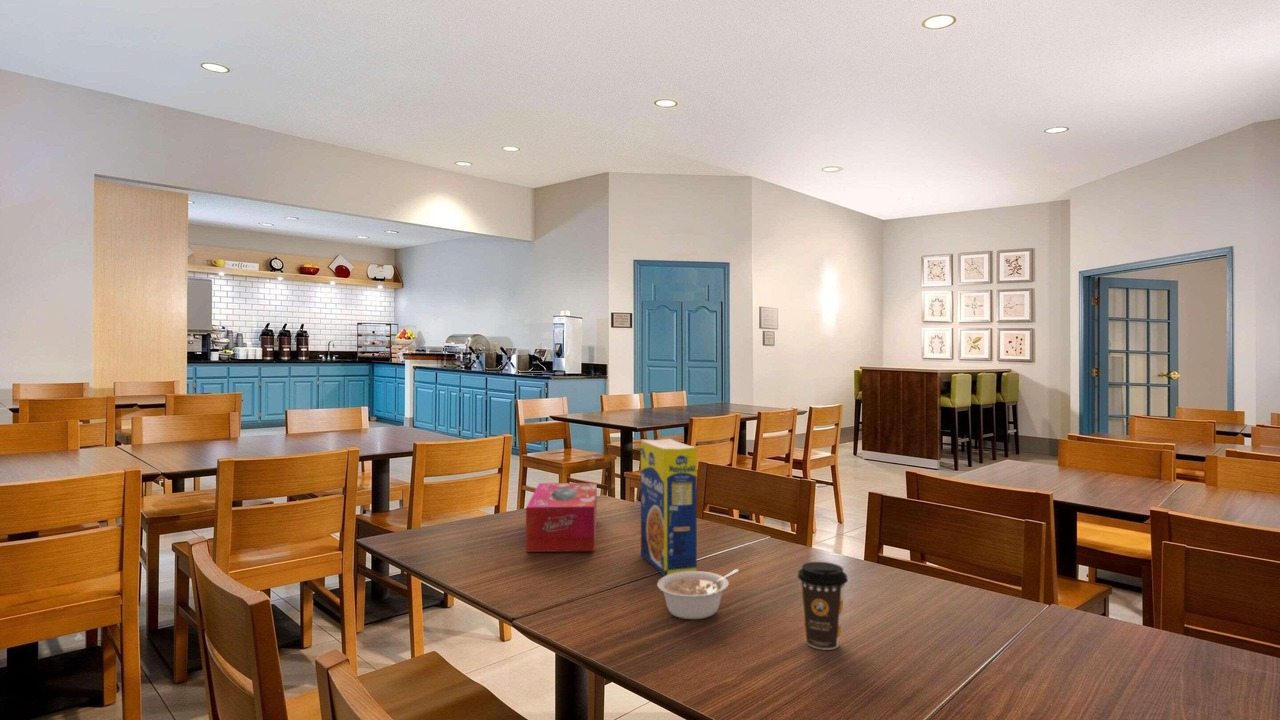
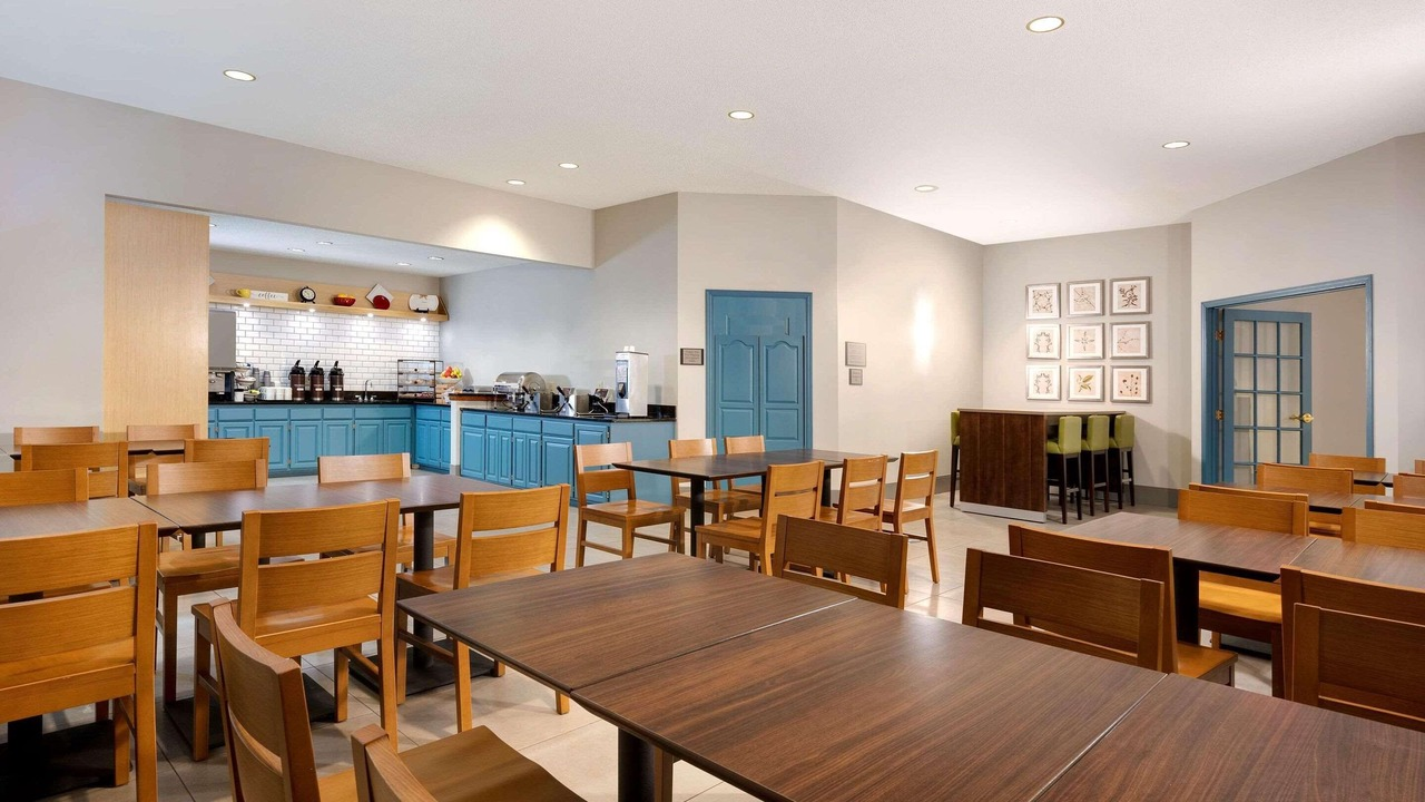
- legume [656,568,739,620]
- coffee cup [797,561,849,651]
- legume [640,438,698,577]
- tissue box [525,482,598,553]
